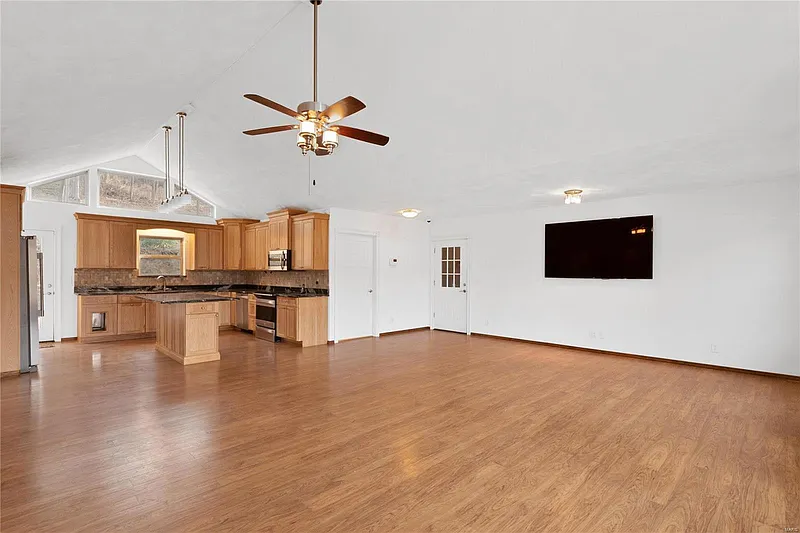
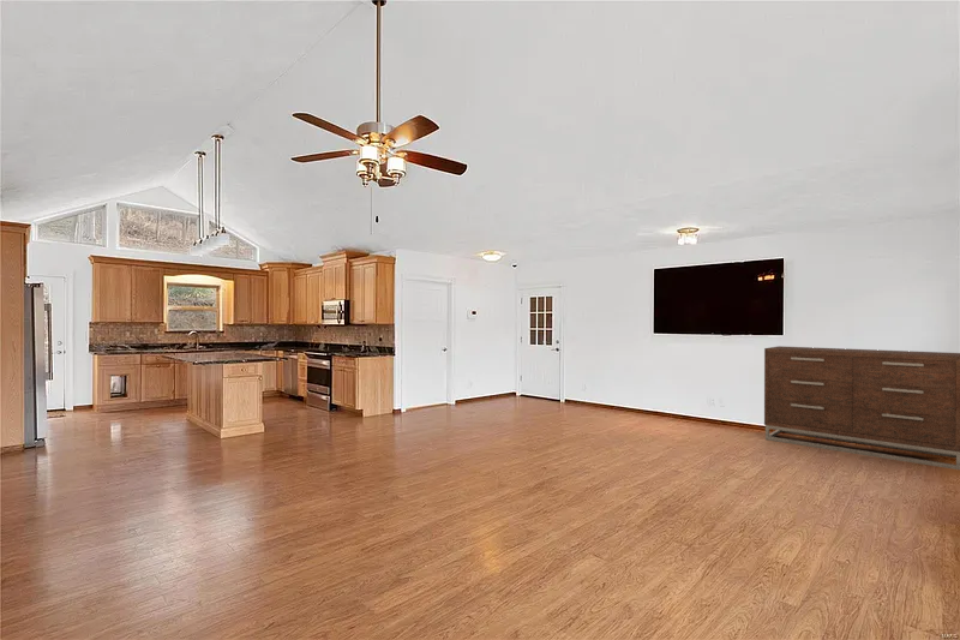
+ dresser [763,345,960,471]
